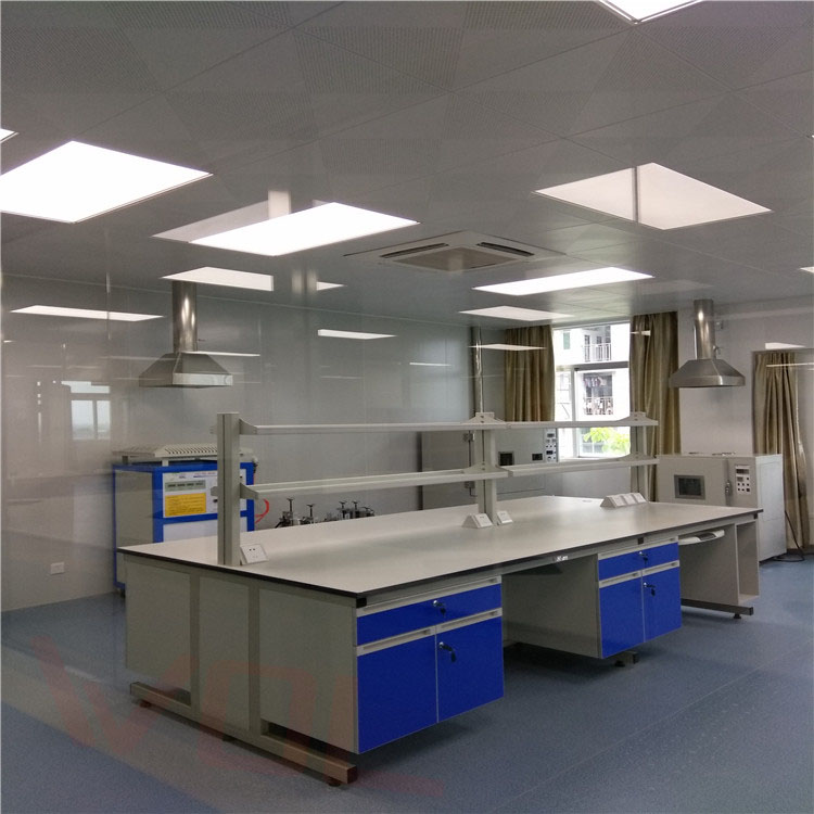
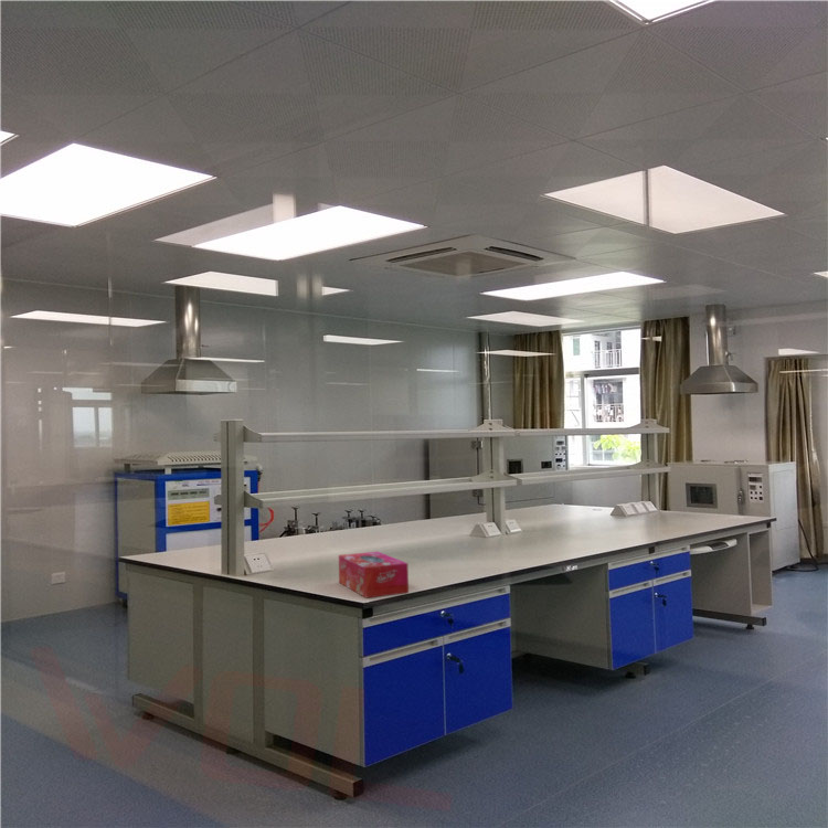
+ tissue box [338,551,410,599]
